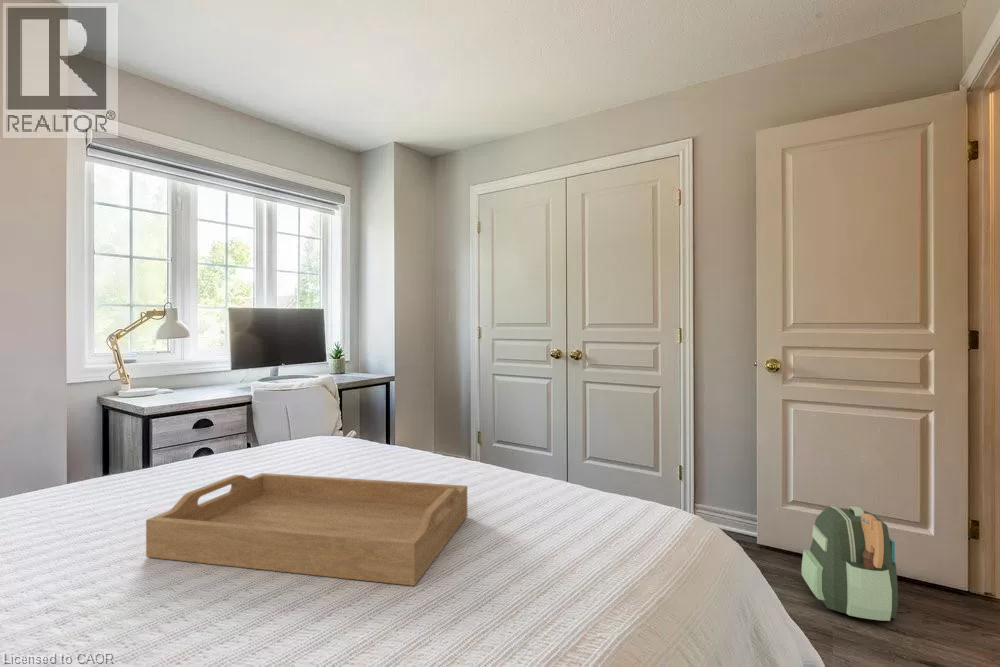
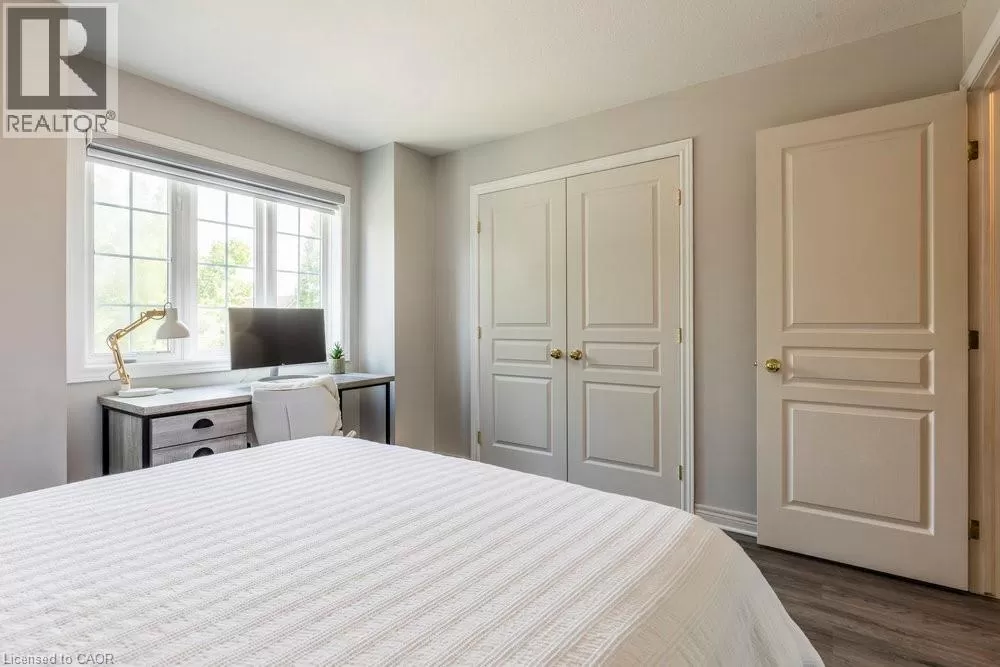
- serving tray [145,472,468,587]
- backpack [801,505,899,622]
